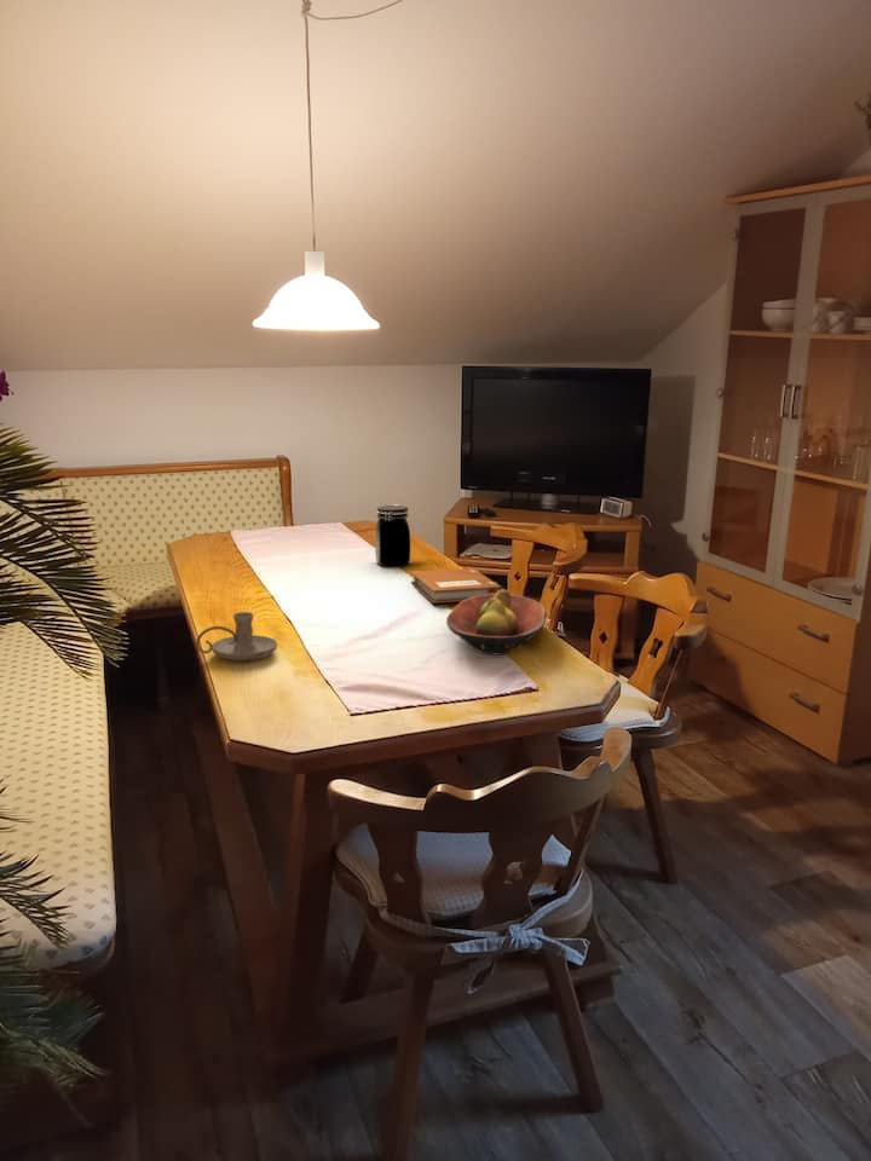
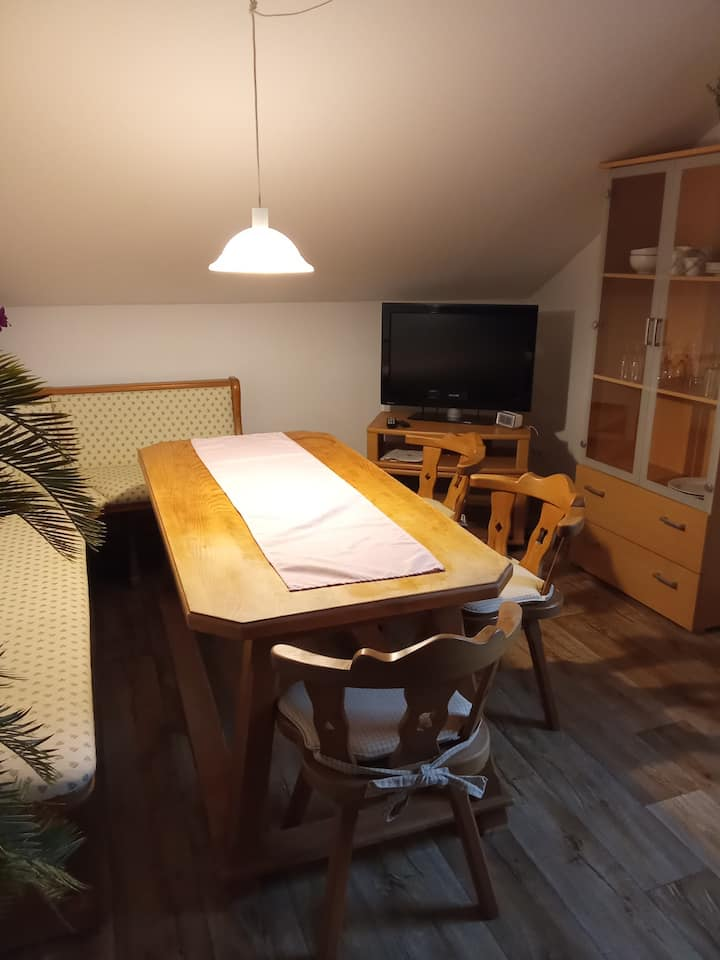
- fruit bowl [445,588,548,655]
- notebook [409,567,504,605]
- candle holder [195,611,278,662]
- jar [374,504,411,568]
